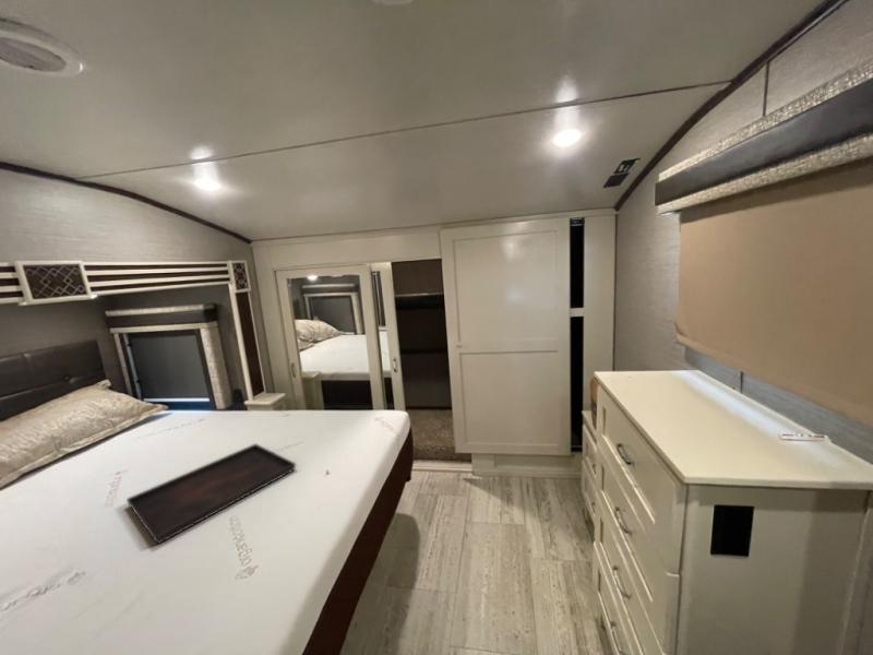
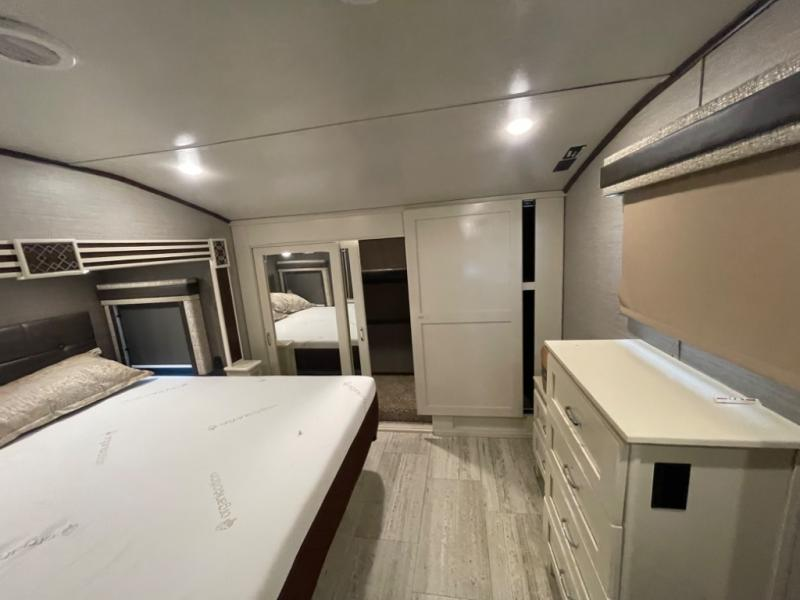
- serving tray [125,443,297,545]
